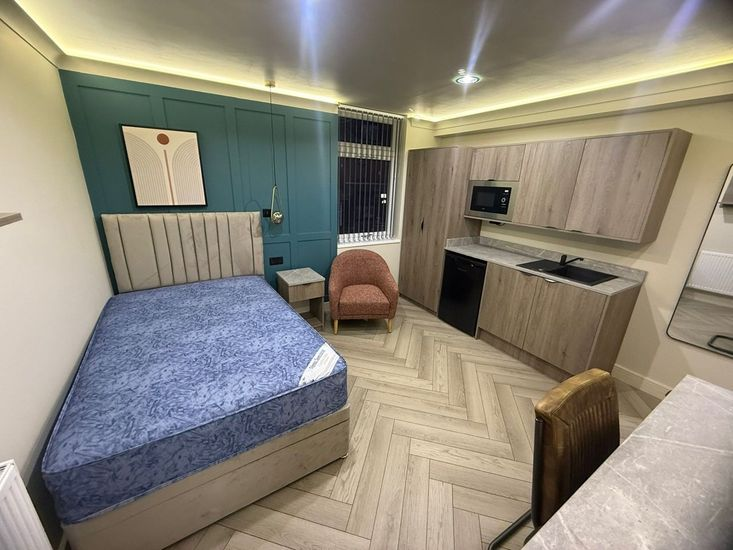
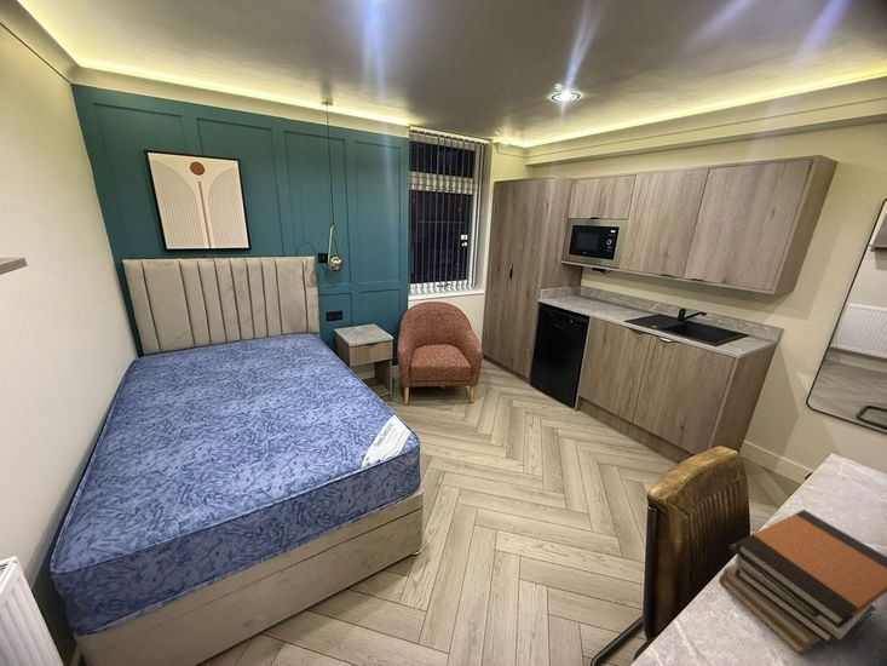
+ book stack [718,509,887,656]
